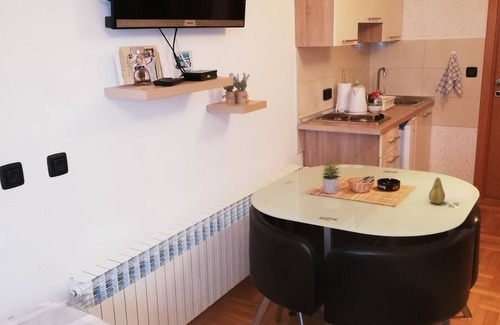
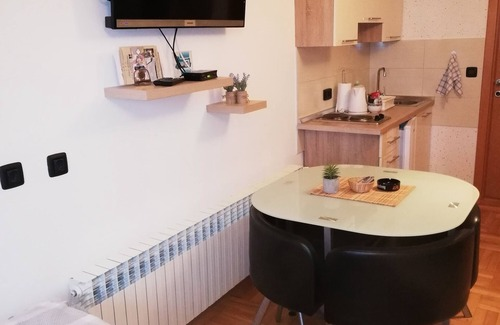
- fruit [428,177,446,205]
